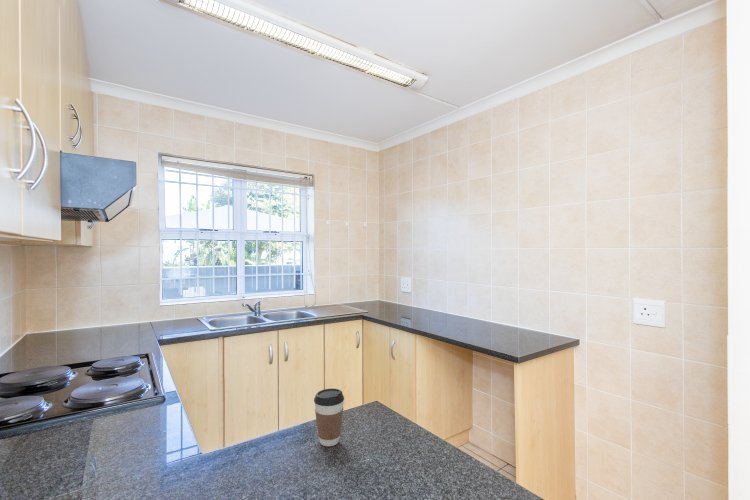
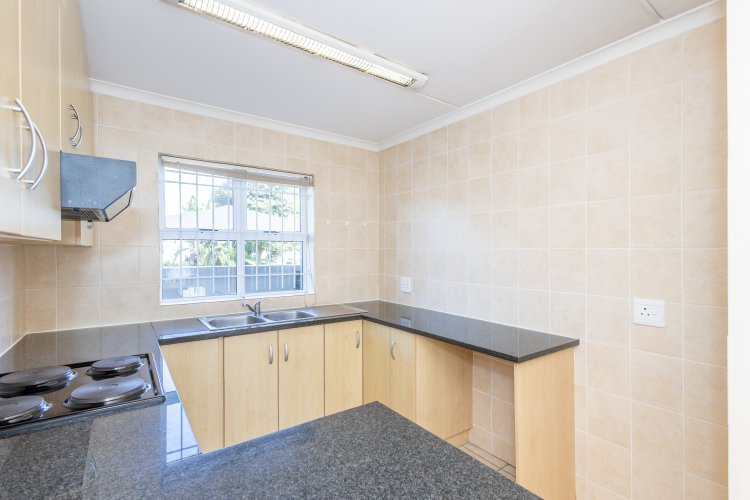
- coffee cup [313,388,345,447]
